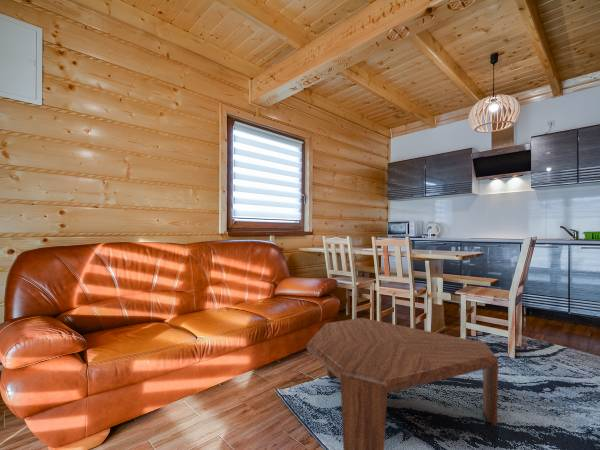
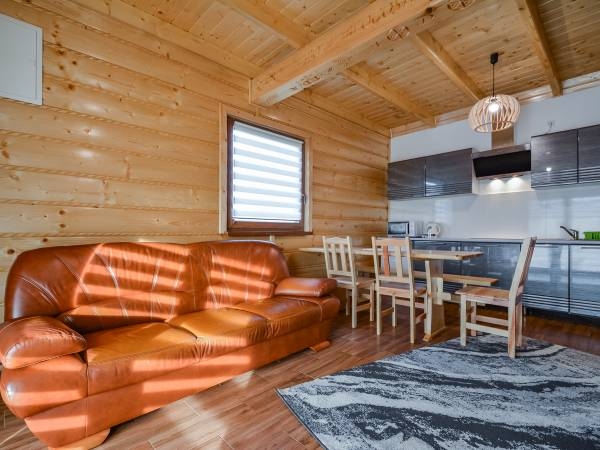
- coffee table [306,317,499,450]
